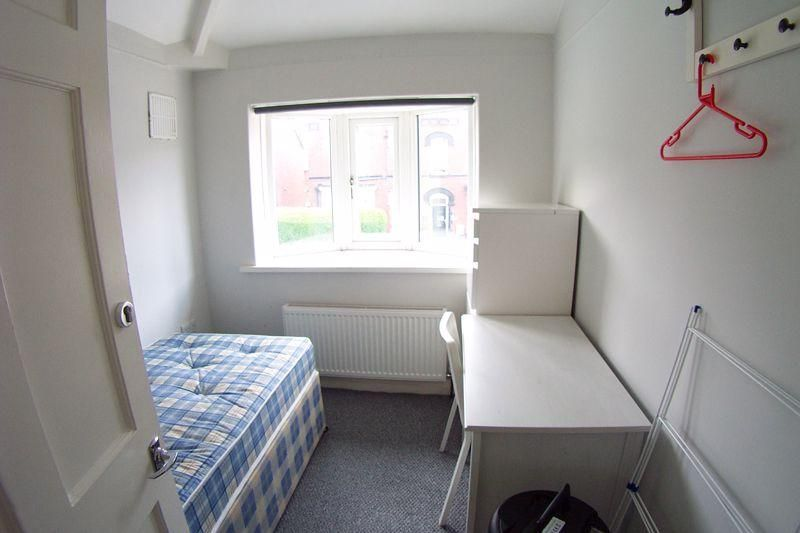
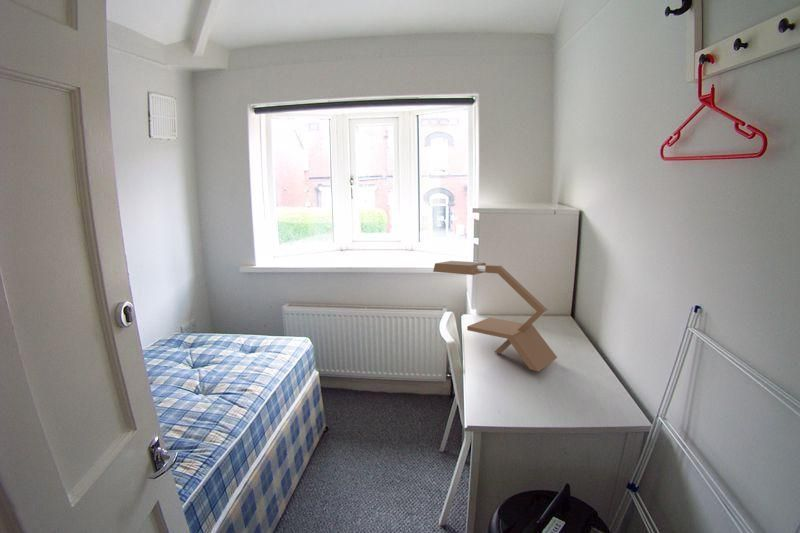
+ desk lamp [432,260,558,372]
